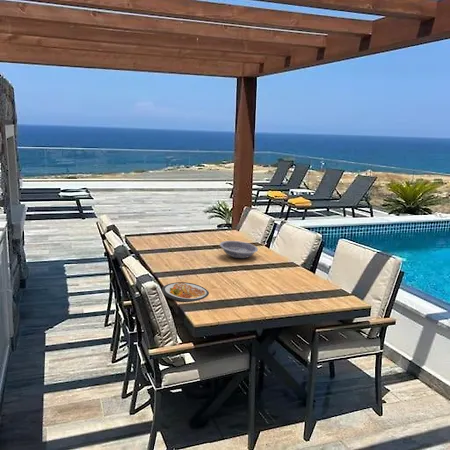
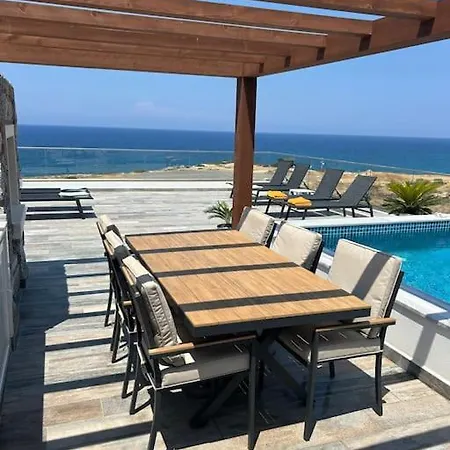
- bowl [219,240,259,259]
- dish [161,281,210,303]
